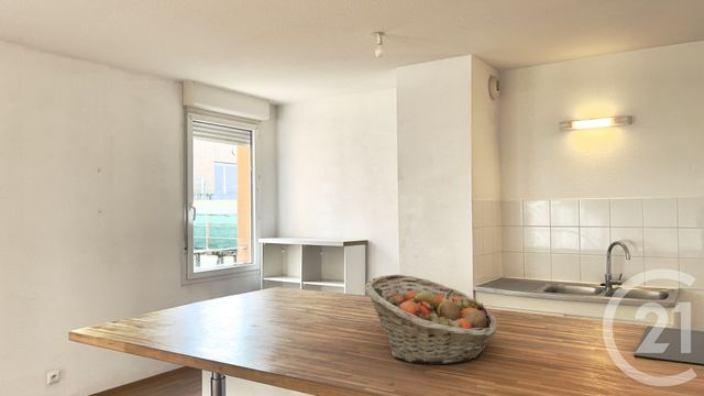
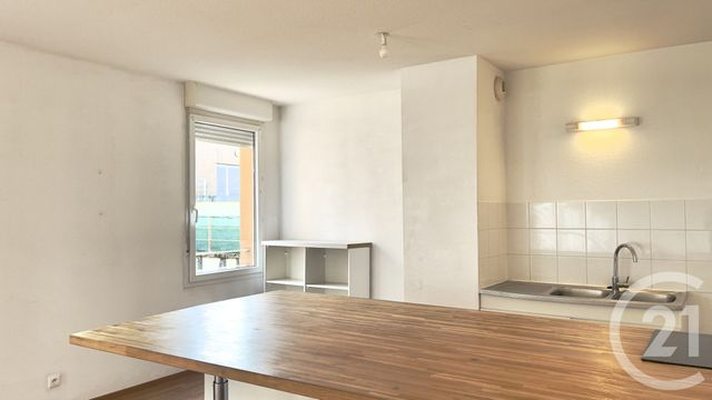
- fruit basket [364,274,498,365]
